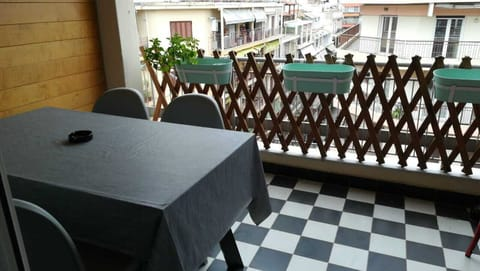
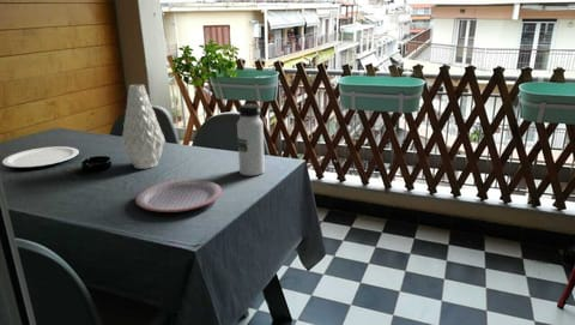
+ plate [134,177,223,213]
+ water bottle [236,103,266,176]
+ vase [120,83,167,170]
+ plate [1,145,80,169]
